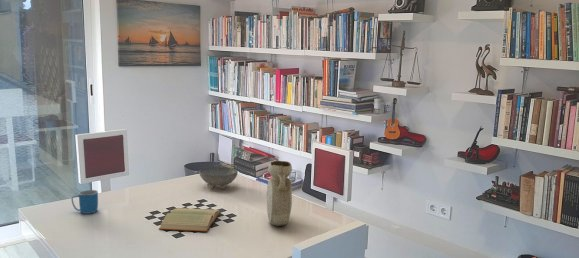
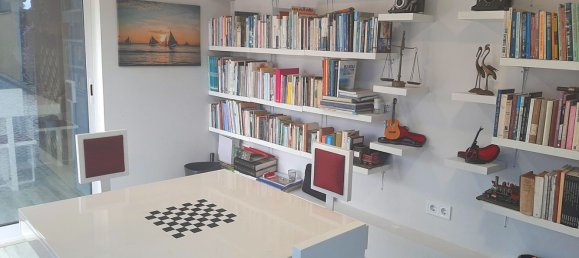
- ledger [158,207,221,233]
- bowl [198,166,239,191]
- vase [265,160,293,227]
- mug [71,189,99,215]
